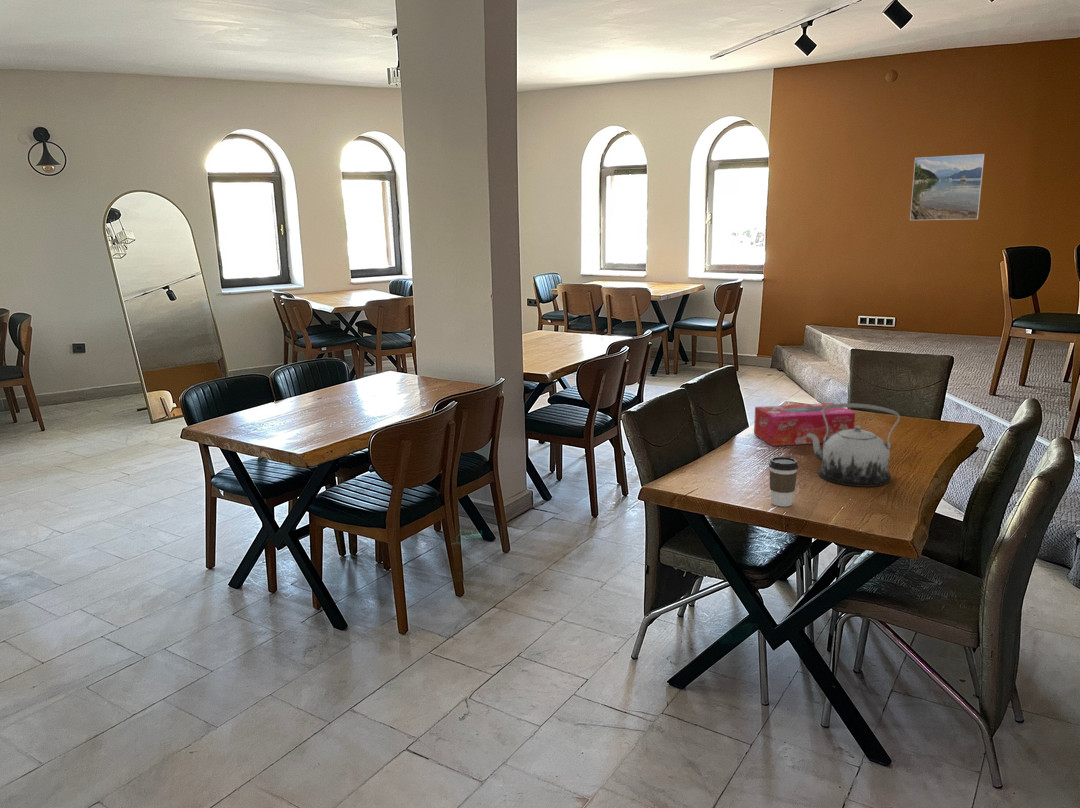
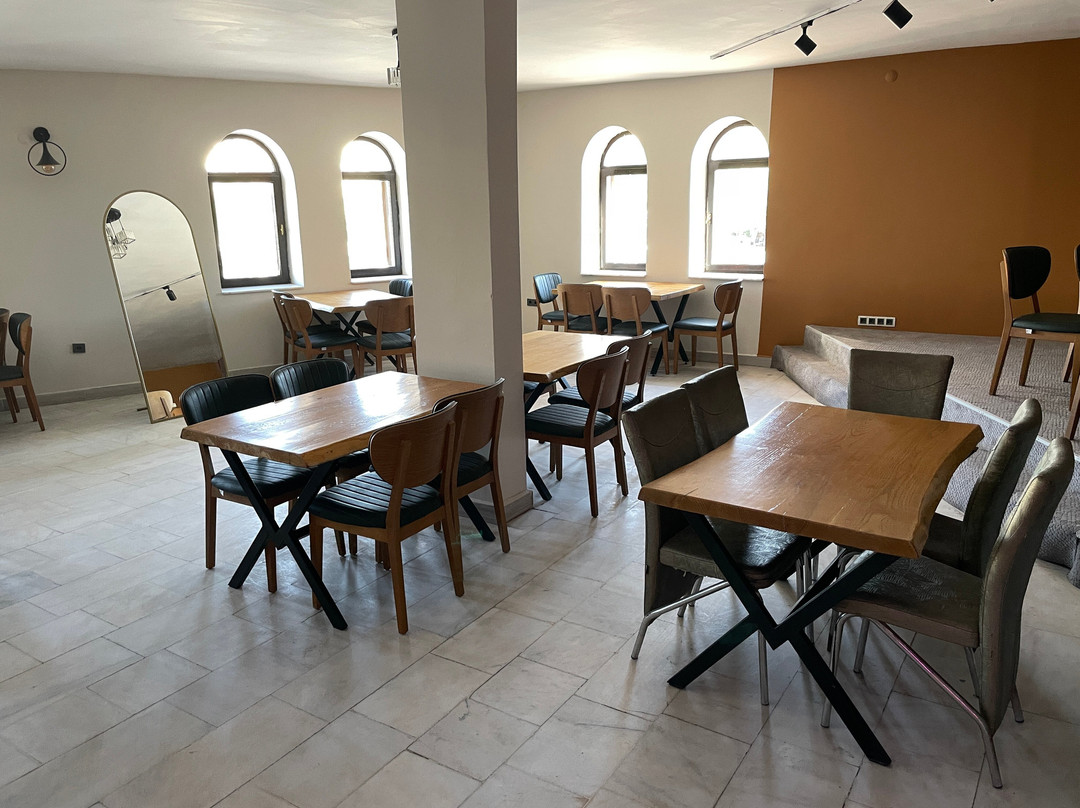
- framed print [909,153,985,221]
- coffee cup [768,456,799,507]
- tissue box [753,402,856,447]
- teapot [806,402,901,488]
